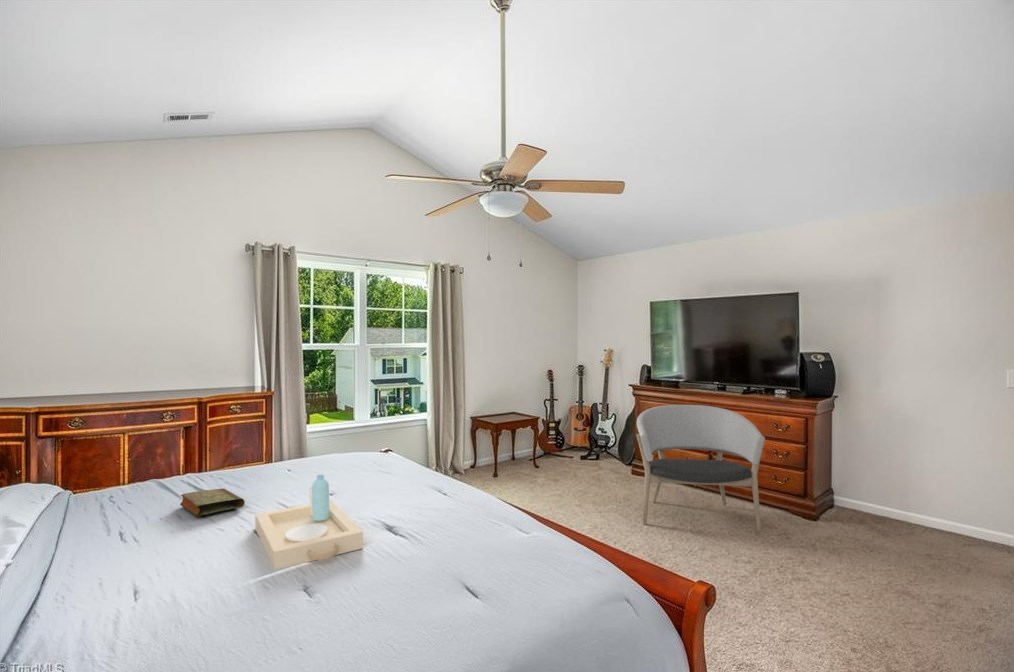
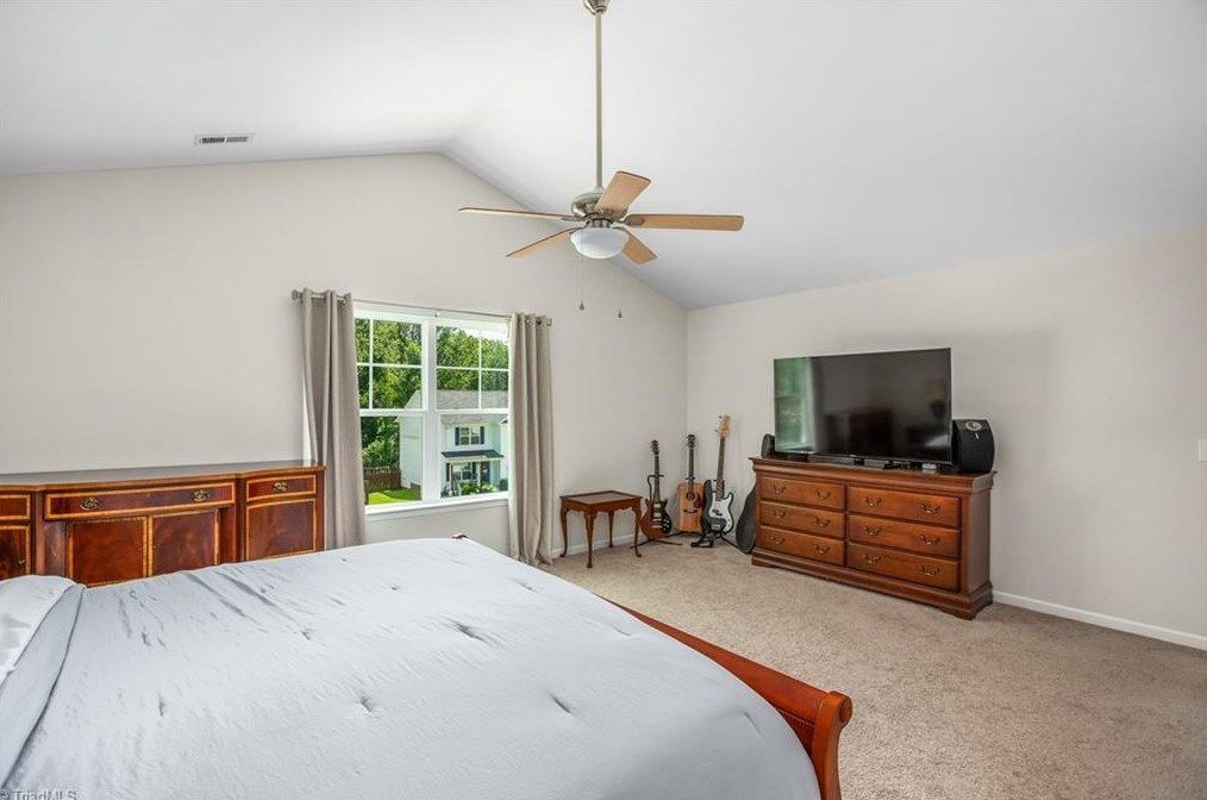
- armchair [636,404,766,532]
- book [179,488,246,517]
- serving tray [254,474,364,571]
